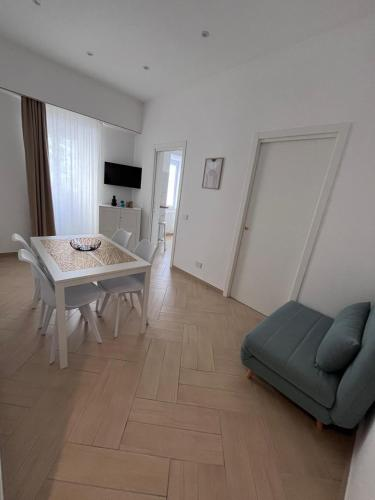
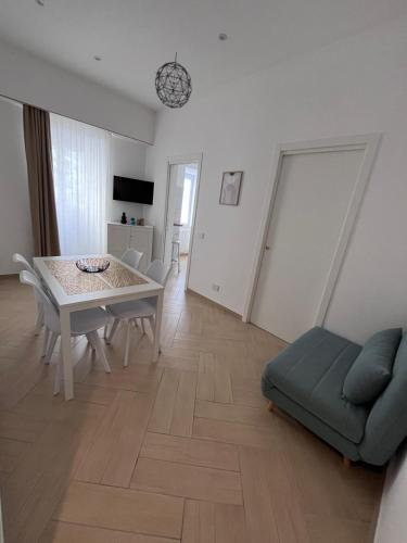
+ pendant light [154,51,193,110]
